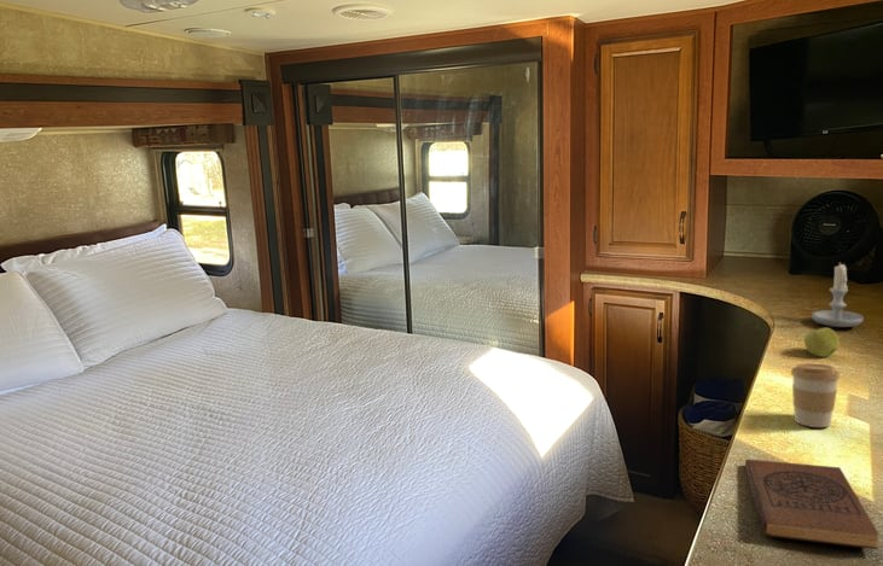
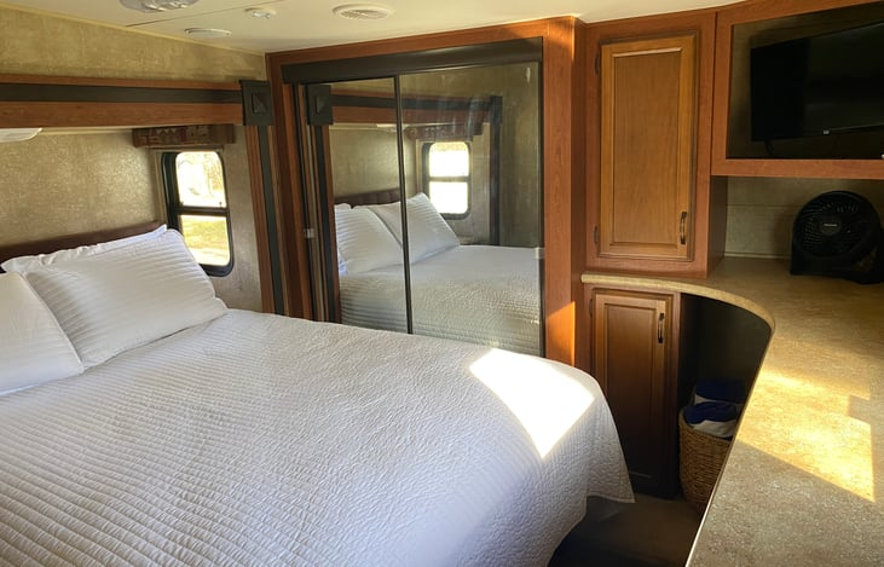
- coffee cup [790,363,841,428]
- book [744,459,881,550]
- apple [803,327,841,358]
- candle [811,262,865,328]
